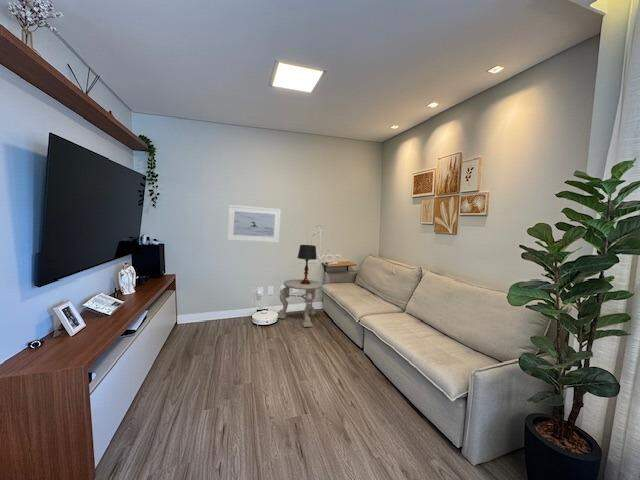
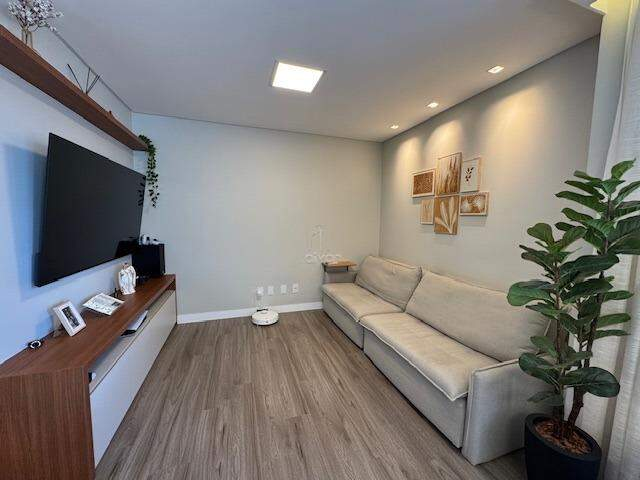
- table lamp [296,244,318,285]
- side table [277,279,323,328]
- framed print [226,204,282,244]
